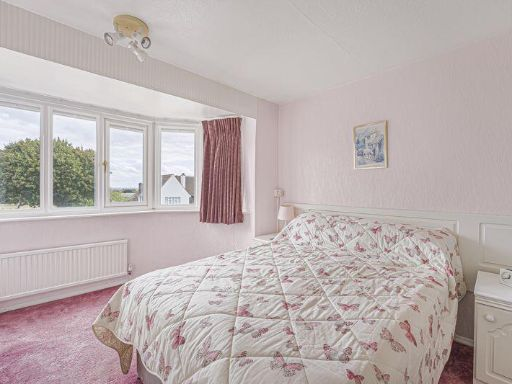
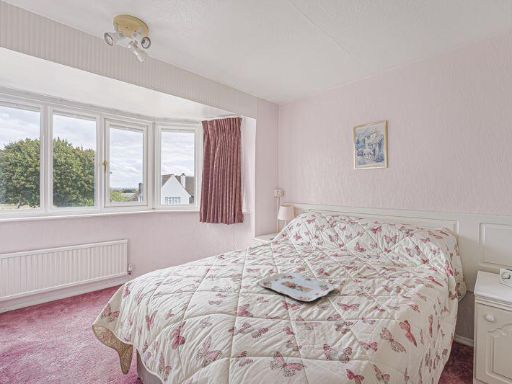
+ serving tray [258,272,335,302]
